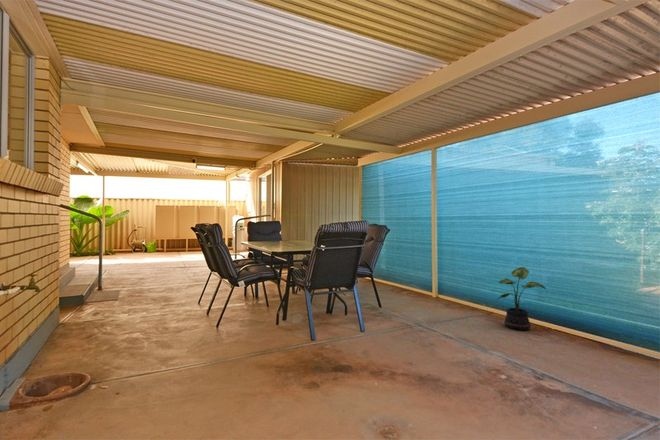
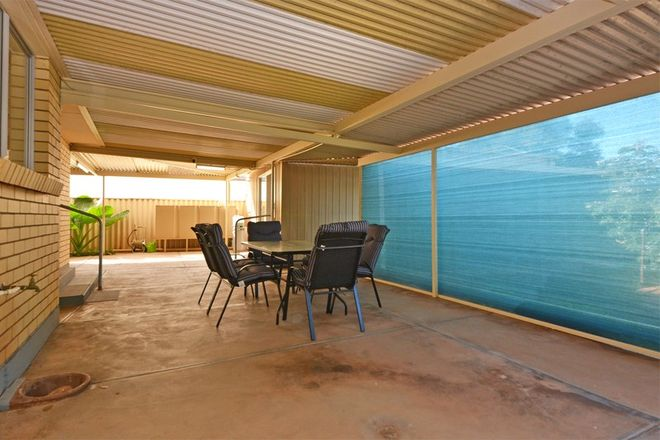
- potted plant [497,266,546,331]
